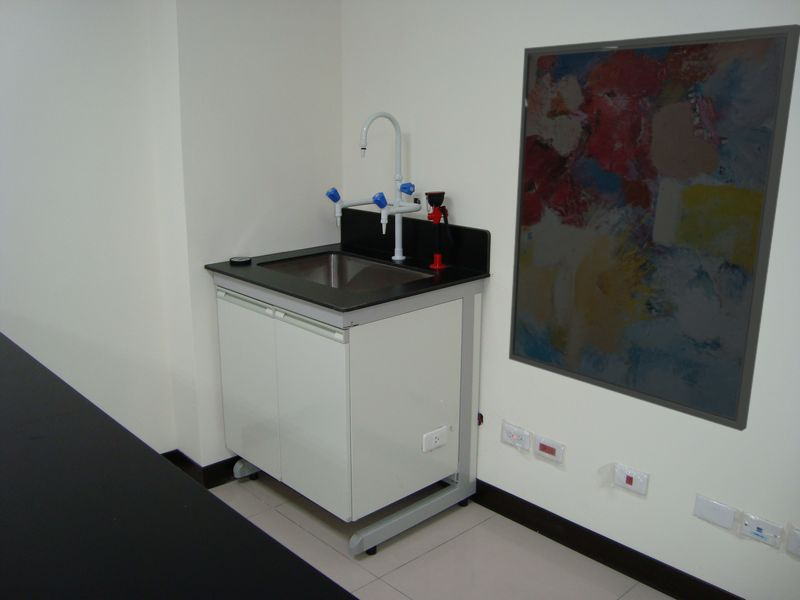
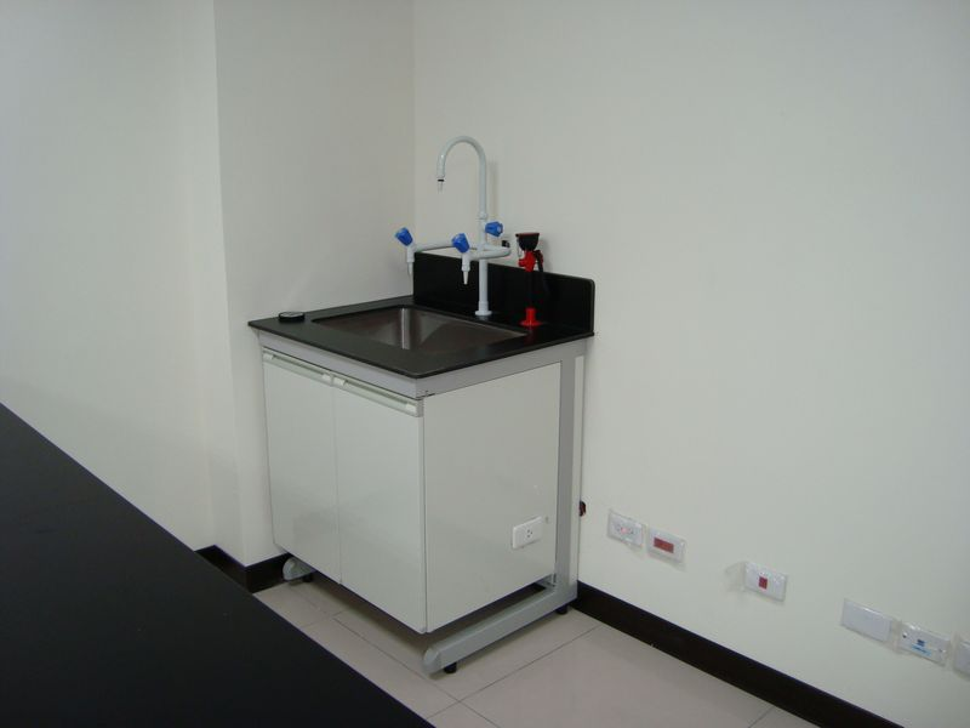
- wall art [508,23,800,432]
